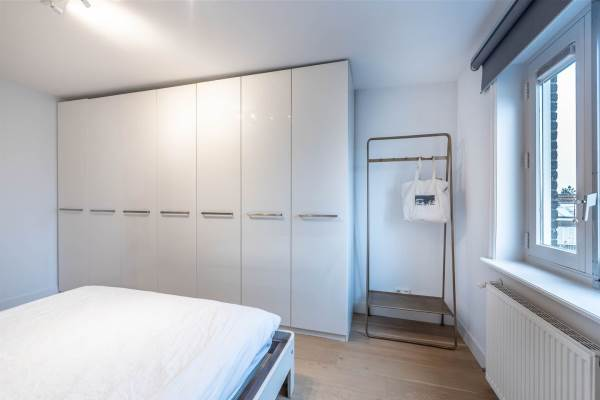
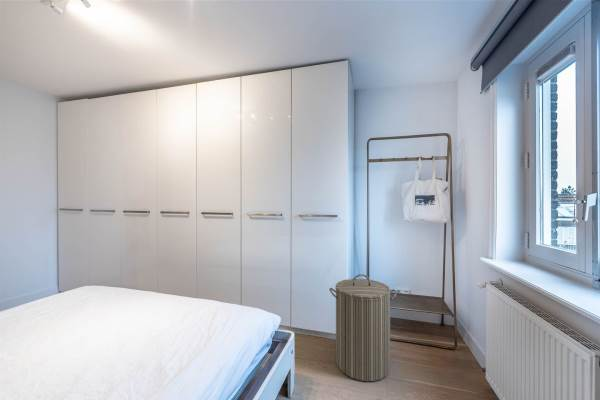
+ laundry hamper [328,273,397,382]
